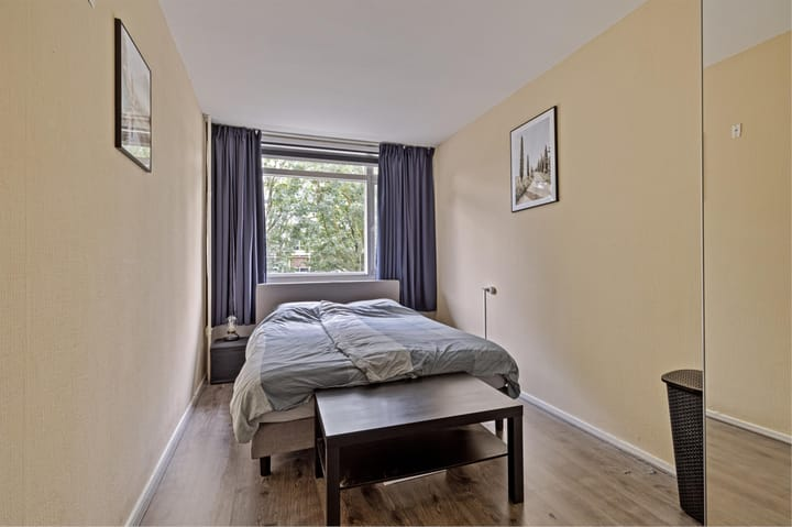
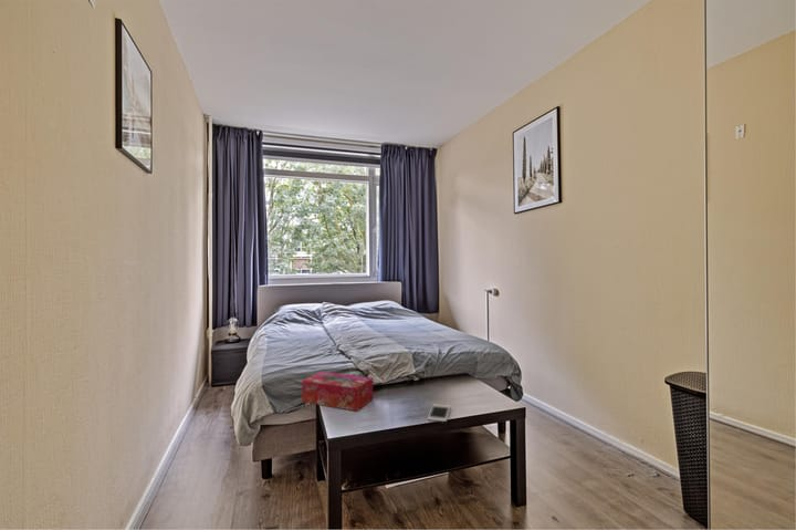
+ cell phone [427,403,451,423]
+ tissue box [301,371,374,412]
